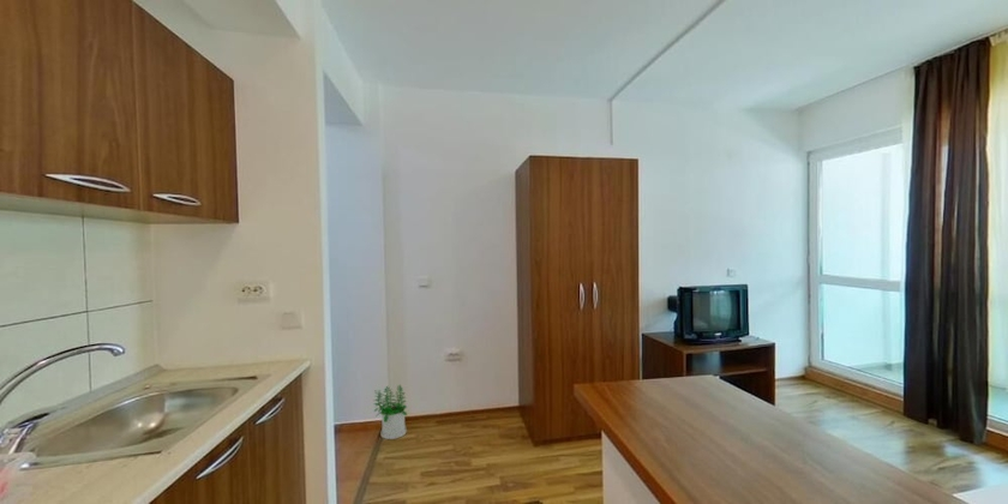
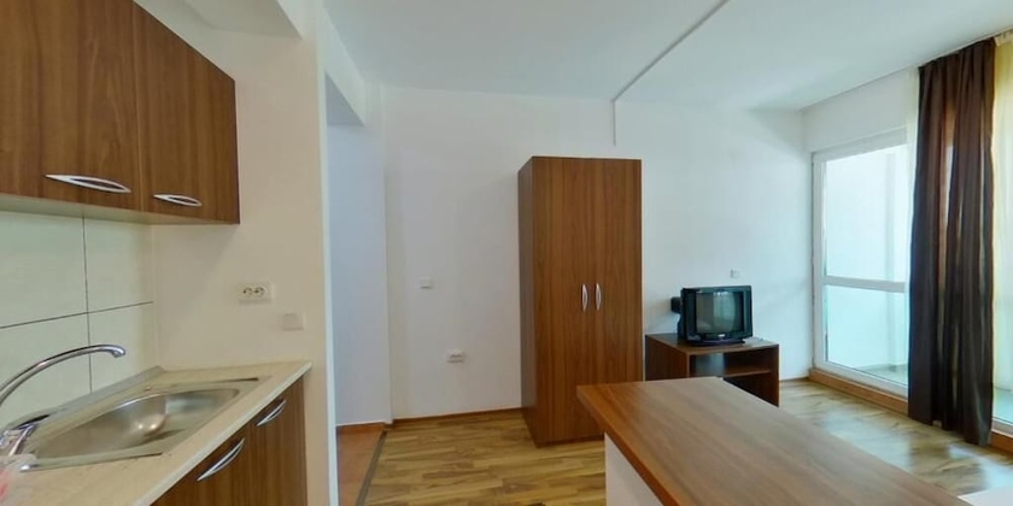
- potted plant [373,384,408,440]
